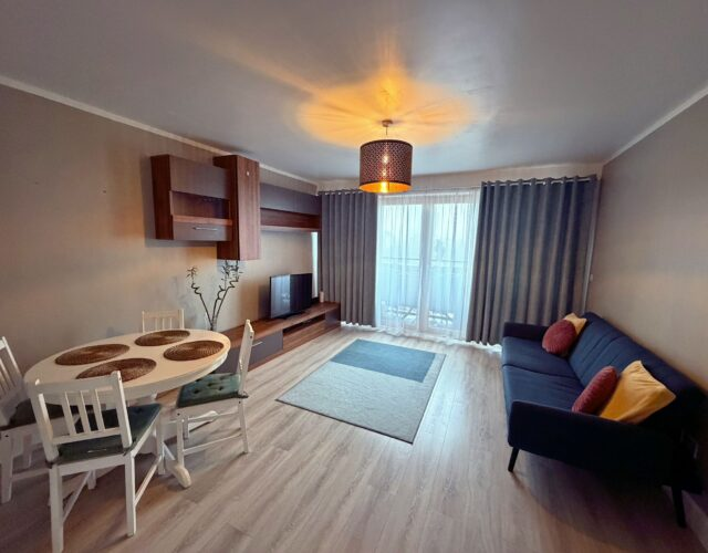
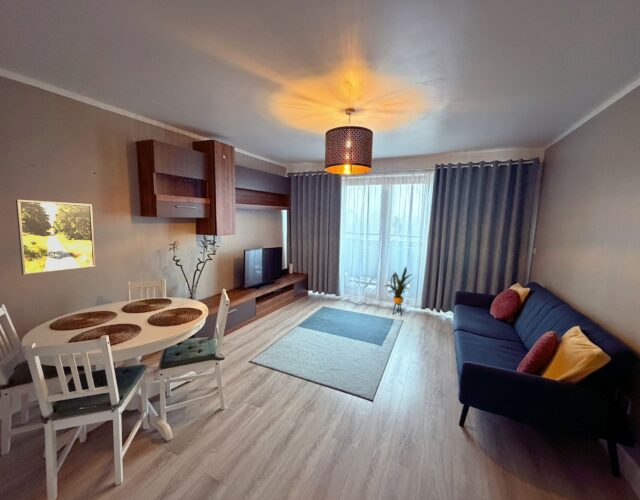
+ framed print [15,199,96,276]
+ house plant [384,266,418,317]
